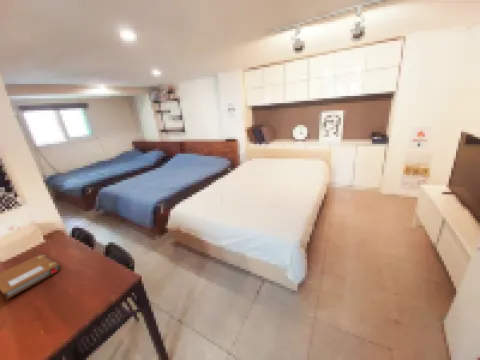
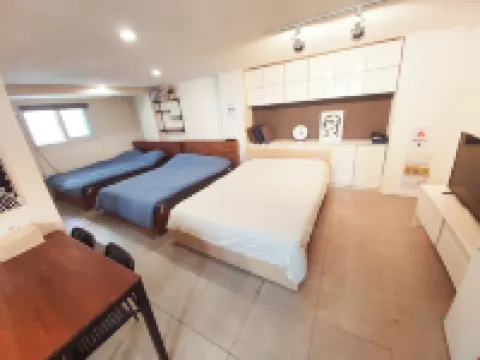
- notebook [0,253,62,300]
